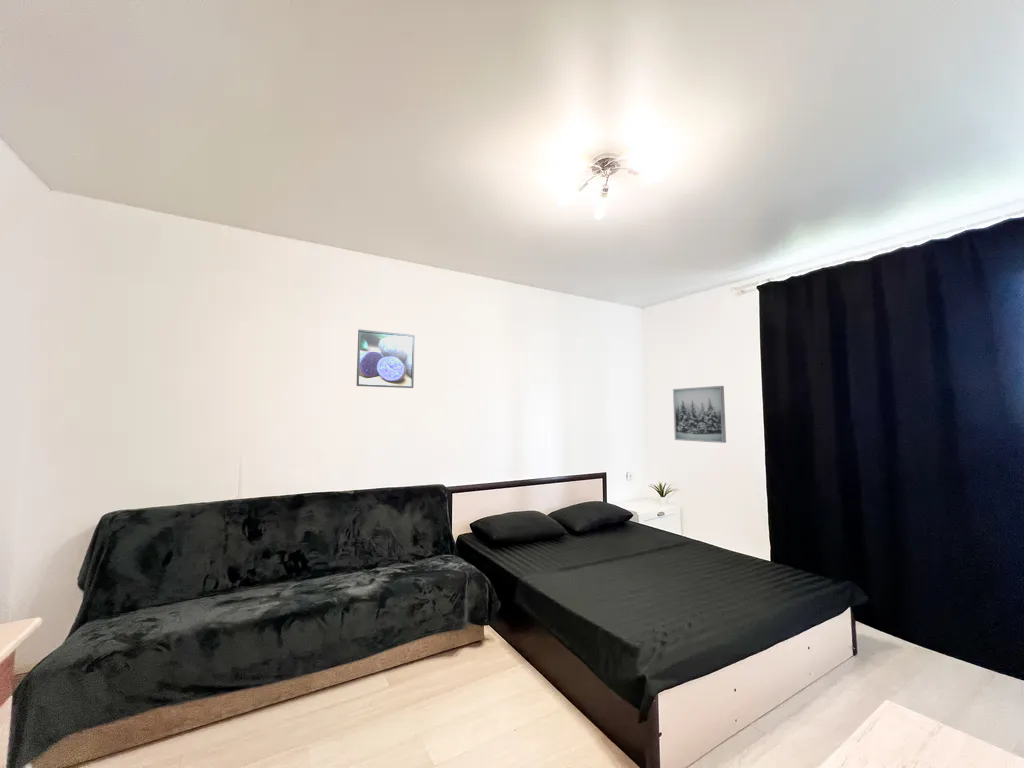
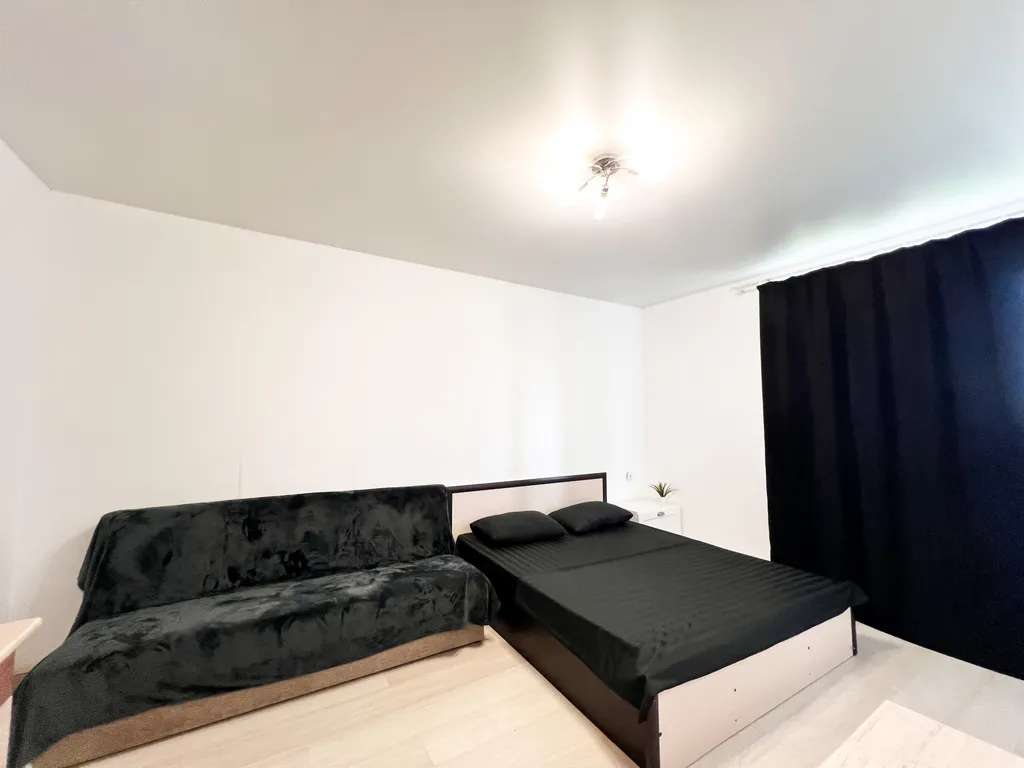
- wall art [672,385,727,444]
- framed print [356,328,415,389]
